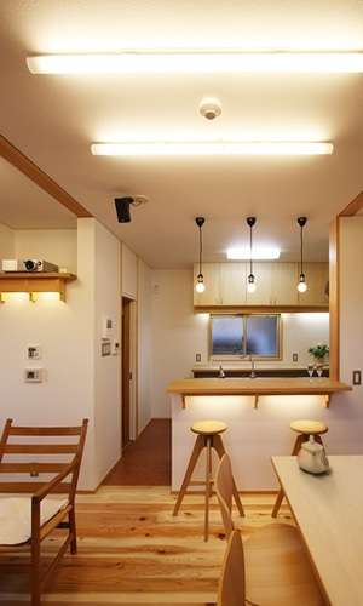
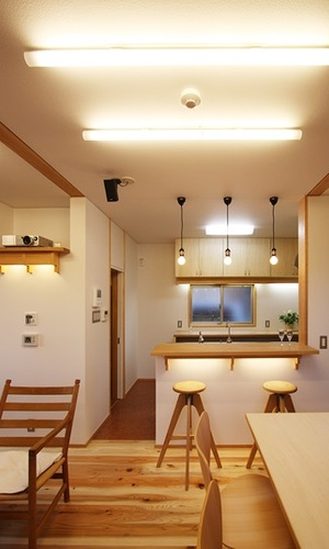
- teapot [295,434,330,474]
